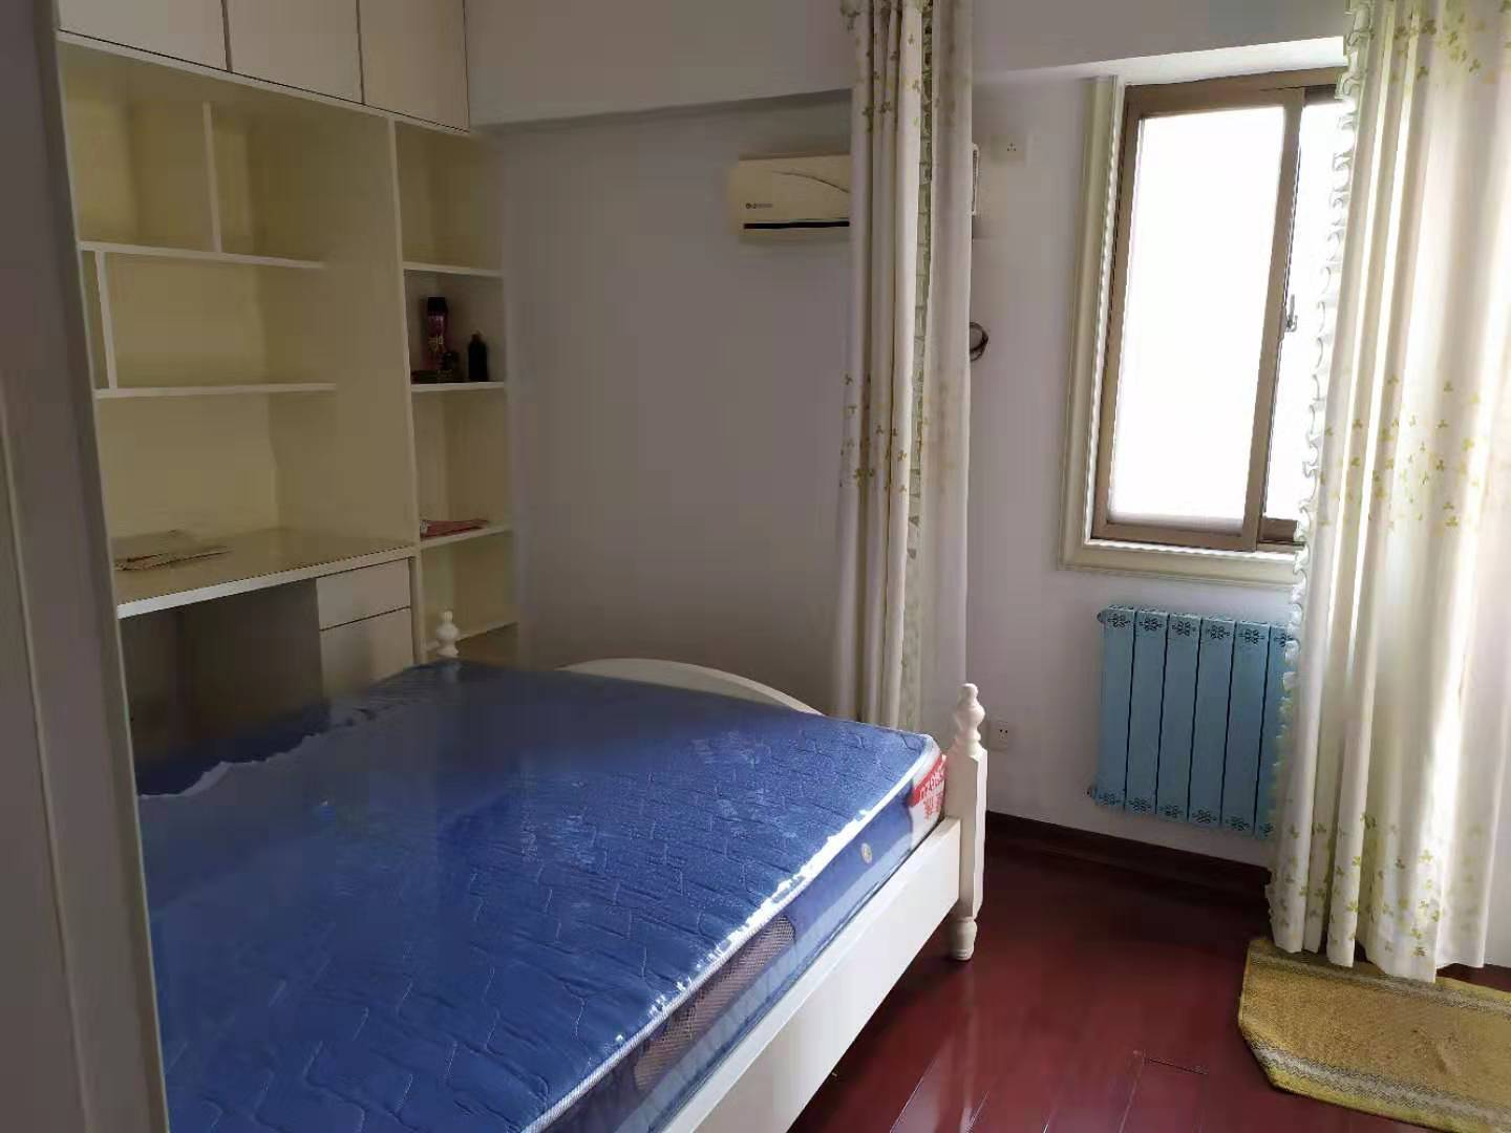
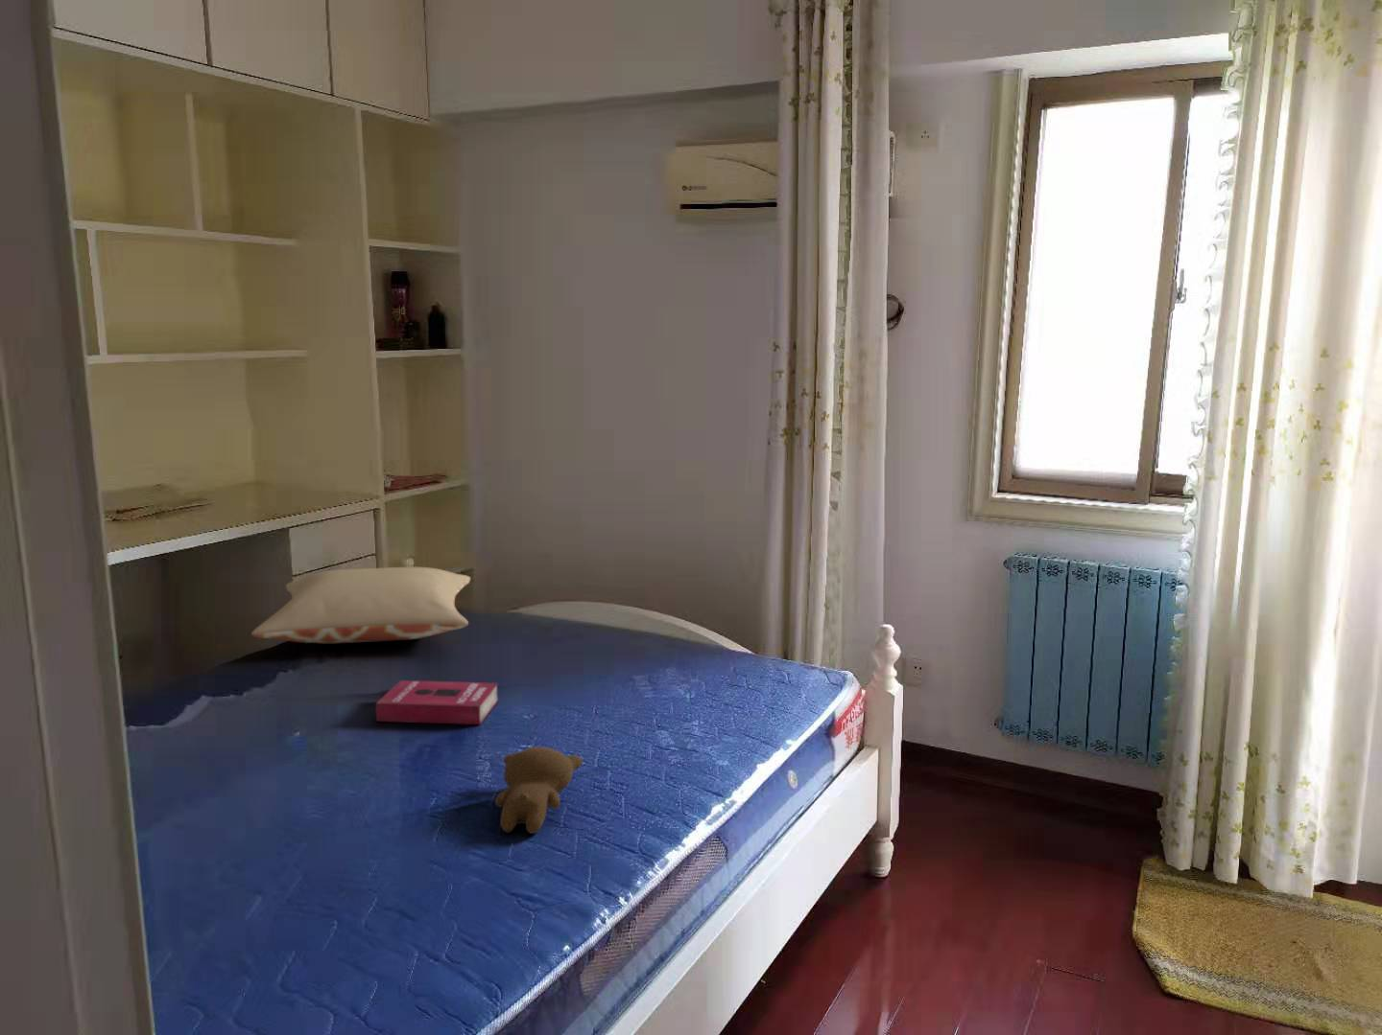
+ pillow [250,566,471,644]
+ teddy bear [494,746,583,835]
+ book [375,679,499,725]
